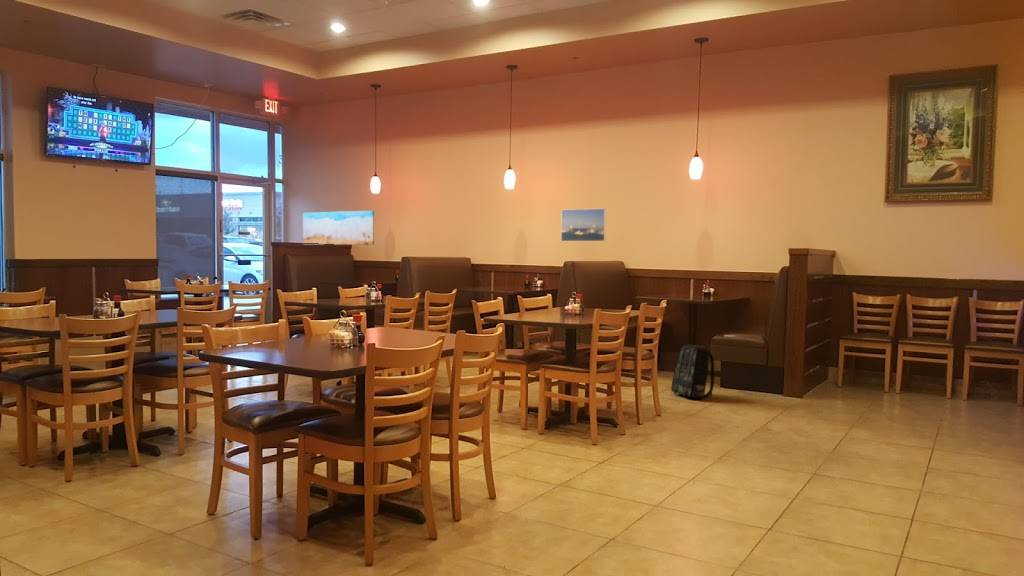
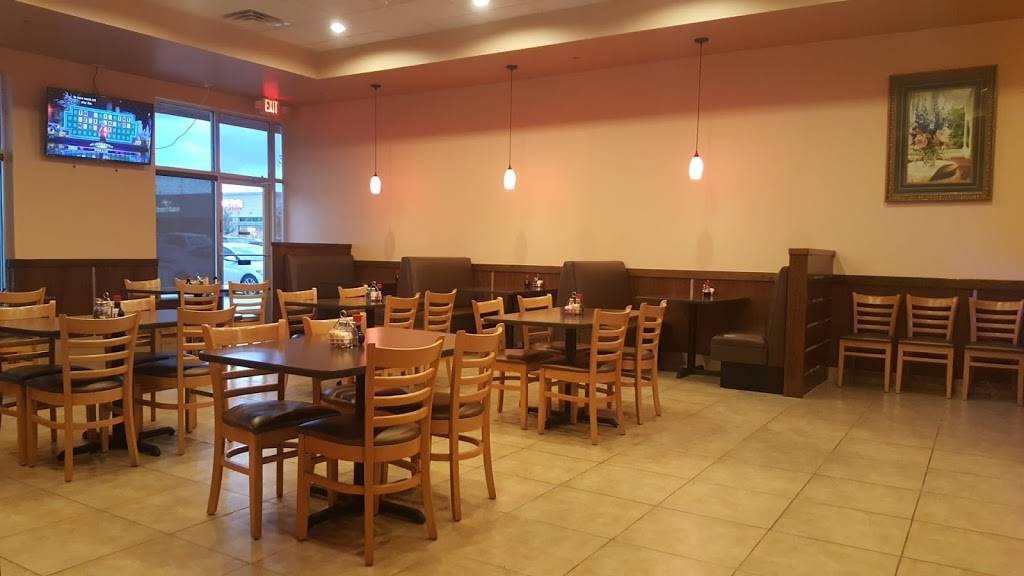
- wall art [302,210,375,246]
- backpack [670,343,715,399]
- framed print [560,207,607,242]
